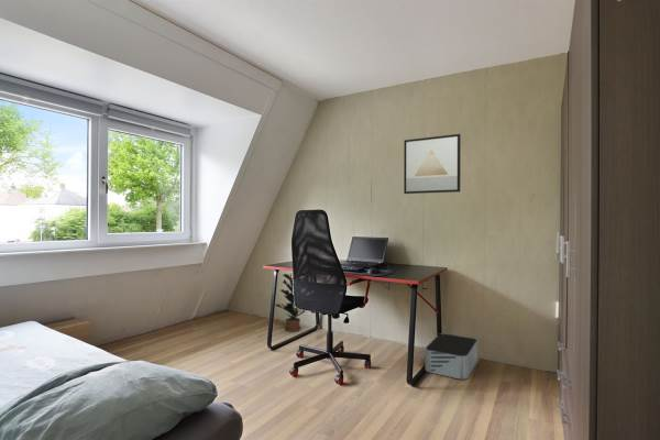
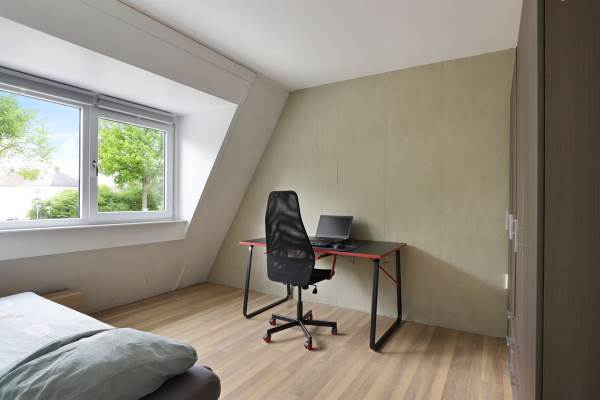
- wall art [403,133,462,195]
- storage bin [425,332,479,381]
- potted plant [274,273,306,333]
